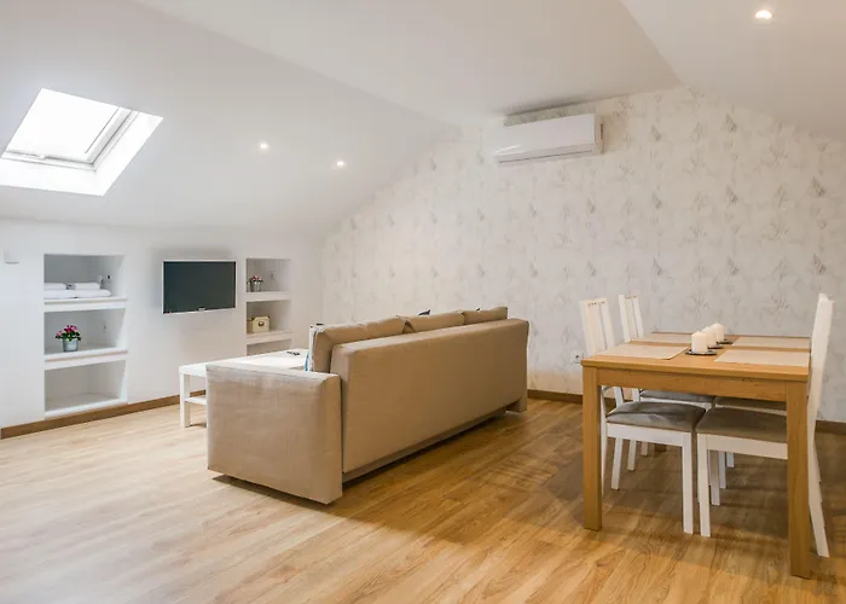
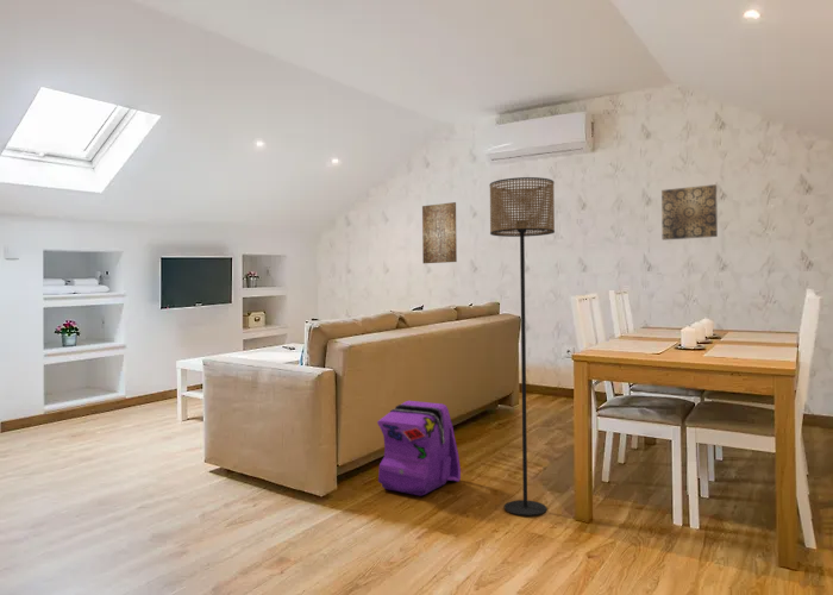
+ backpack [376,400,462,497]
+ wall art [421,201,458,264]
+ floor lamp [489,176,556,516]
+ wall art [660,183,719,242]
